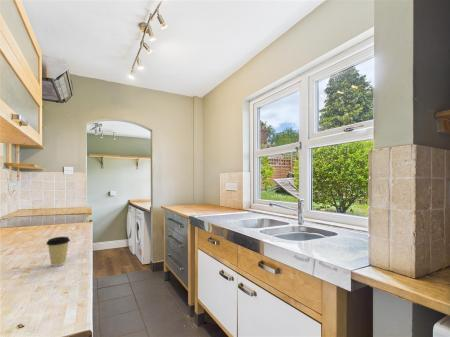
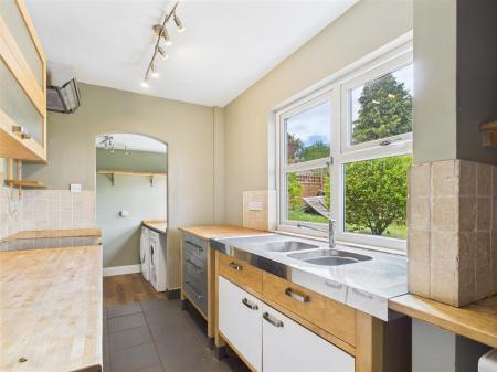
- coffee cup [45,236,71,267]
